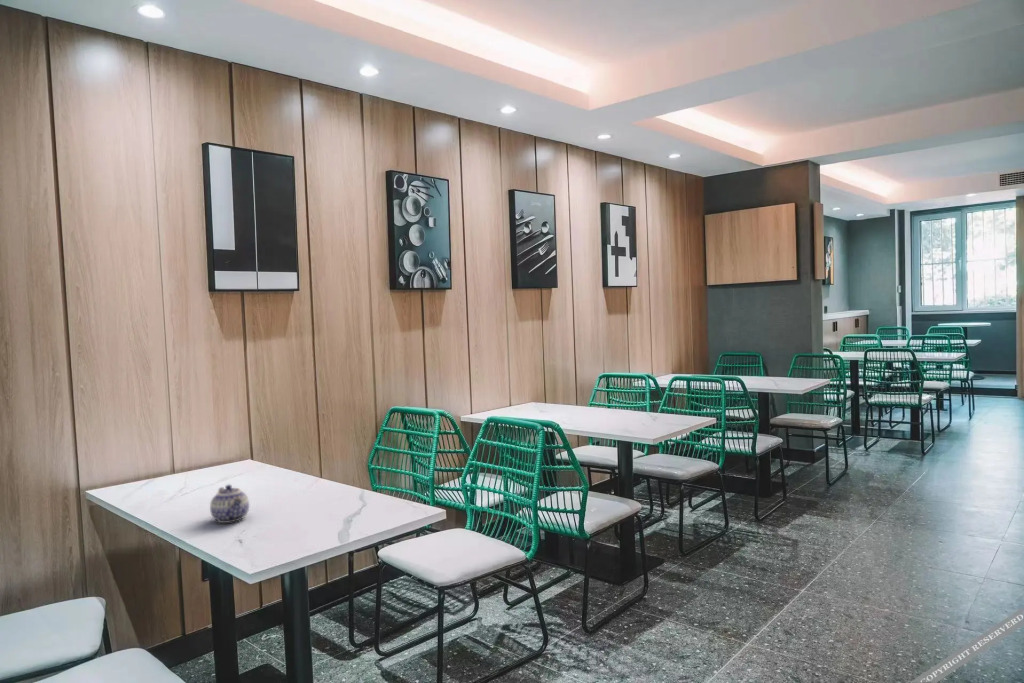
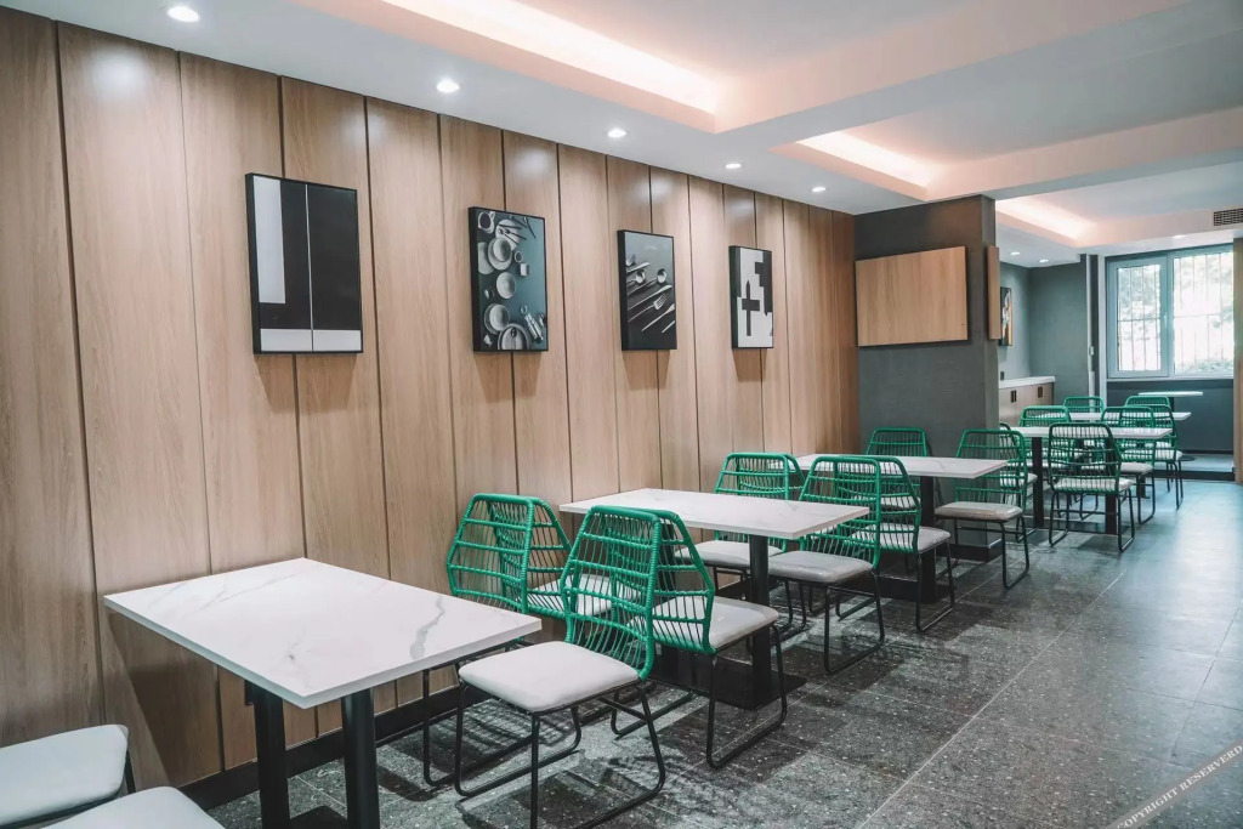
- teapot [209,484,250,524]
